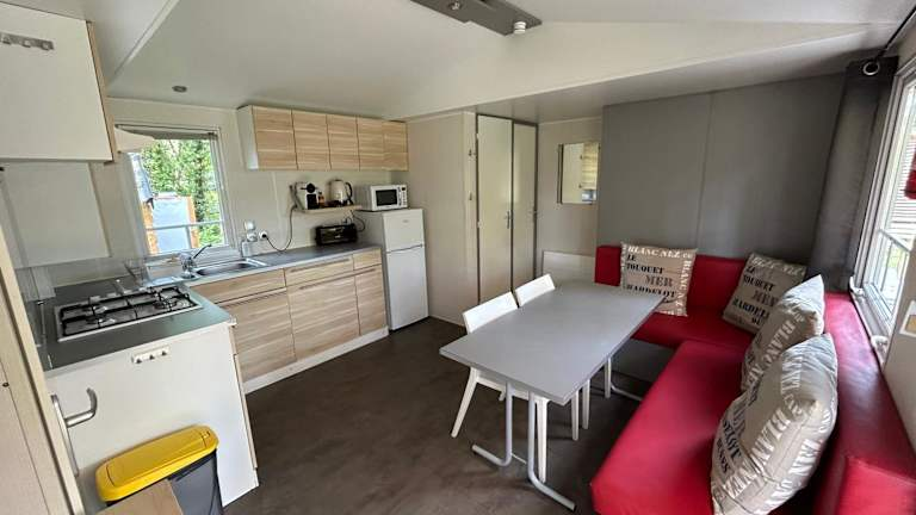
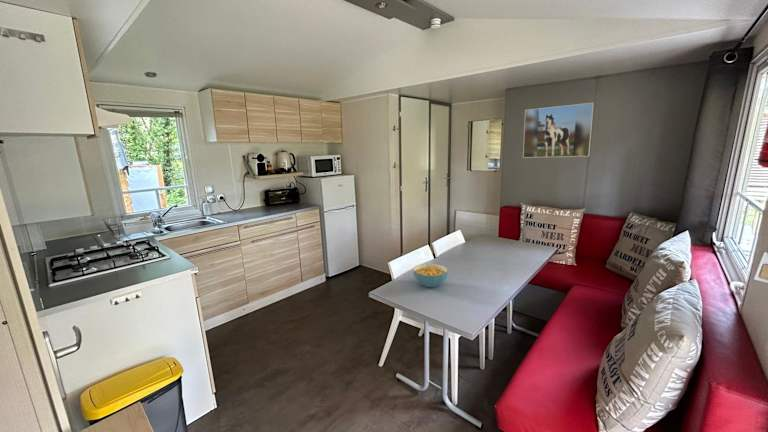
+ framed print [522,102,595,159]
+ cereal bowl [412,263,449,288]
